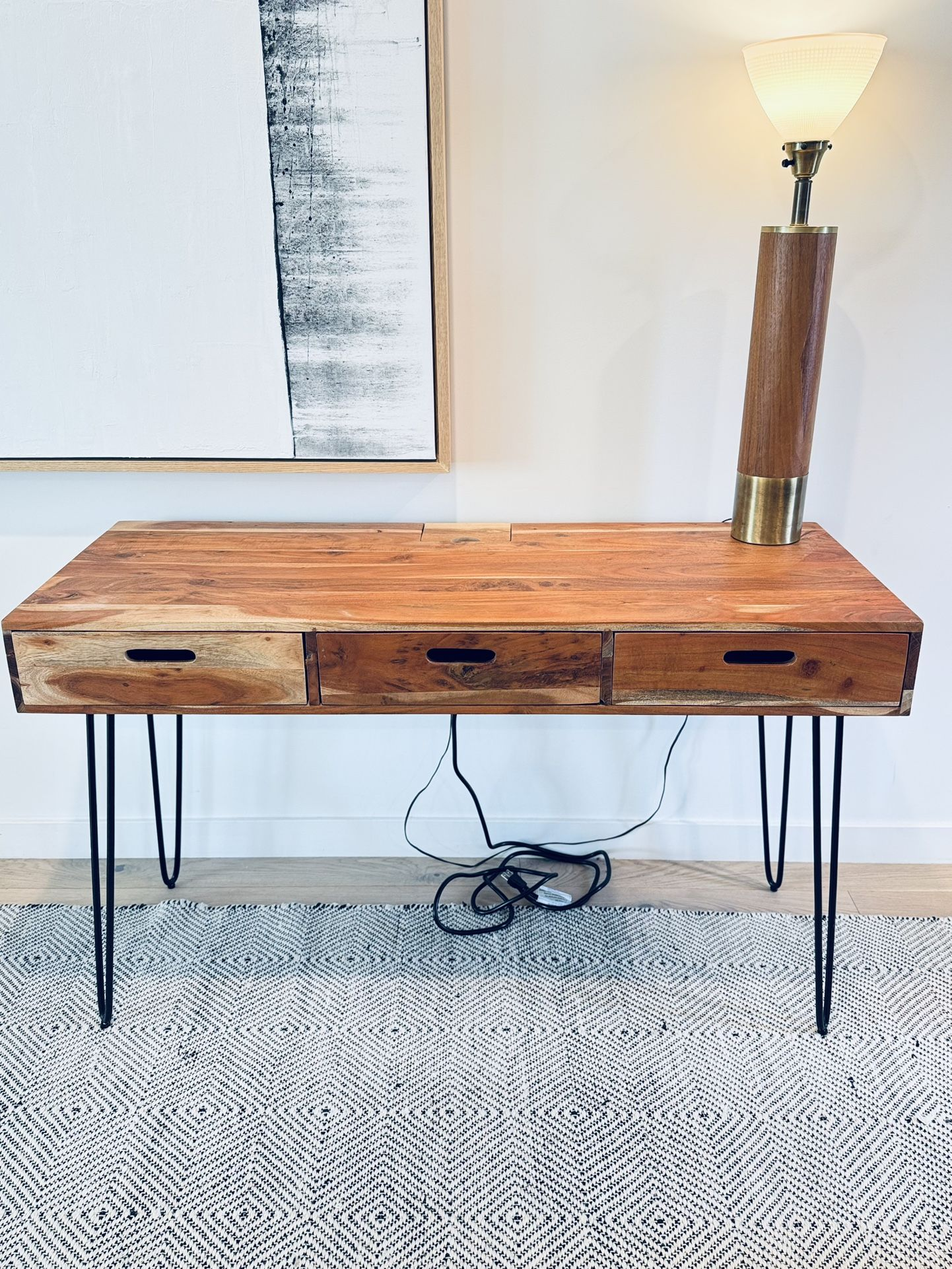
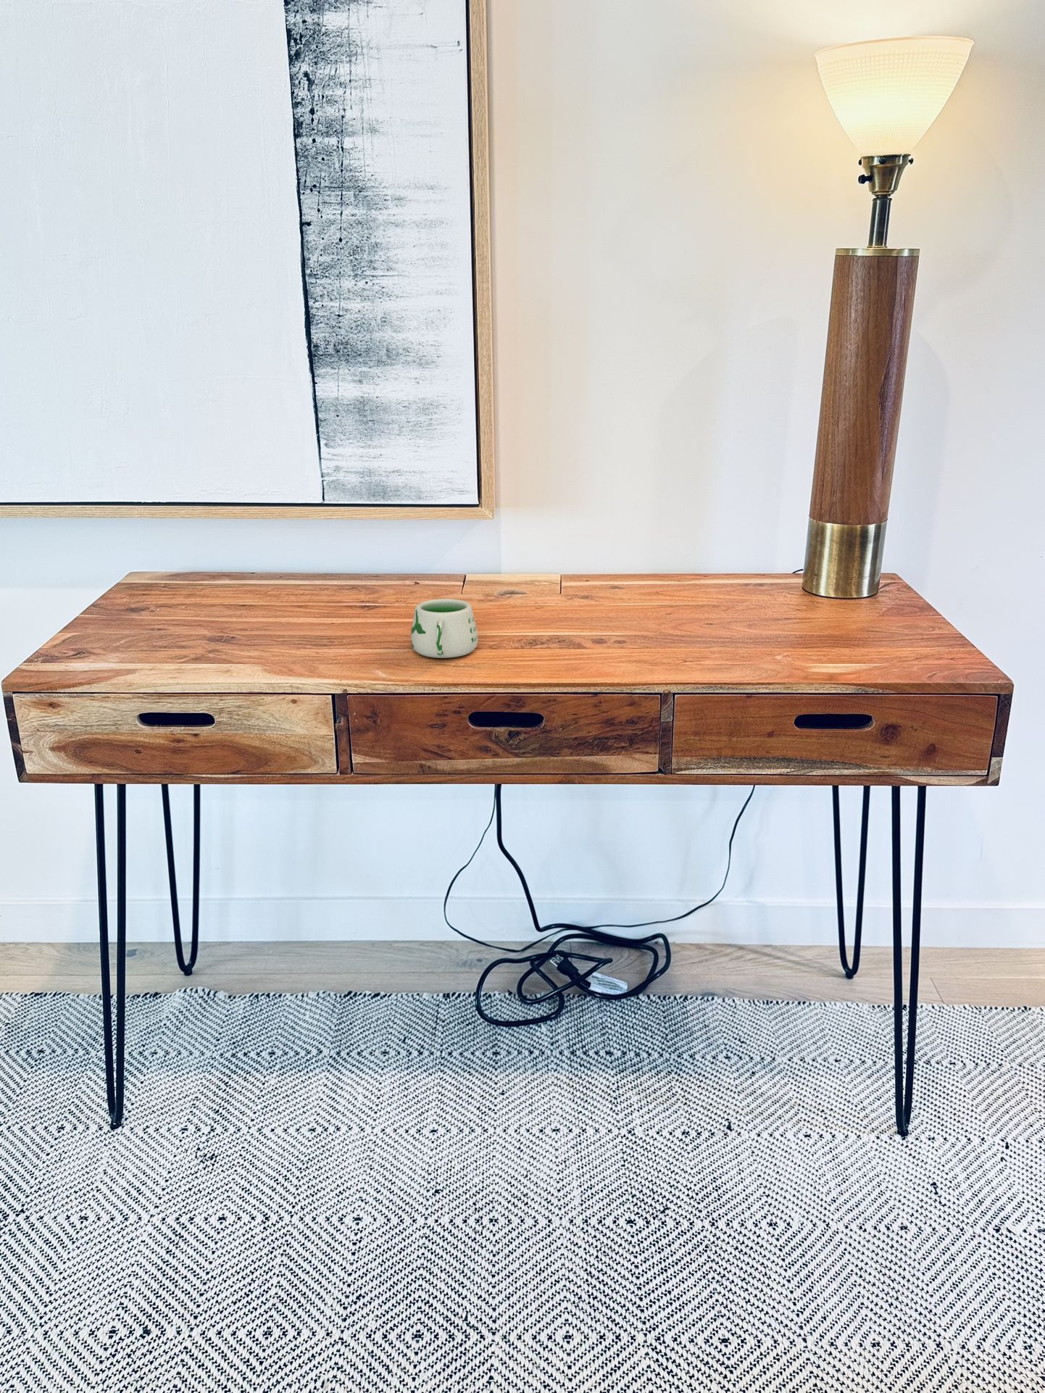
+ mug [411,598,479,659]
